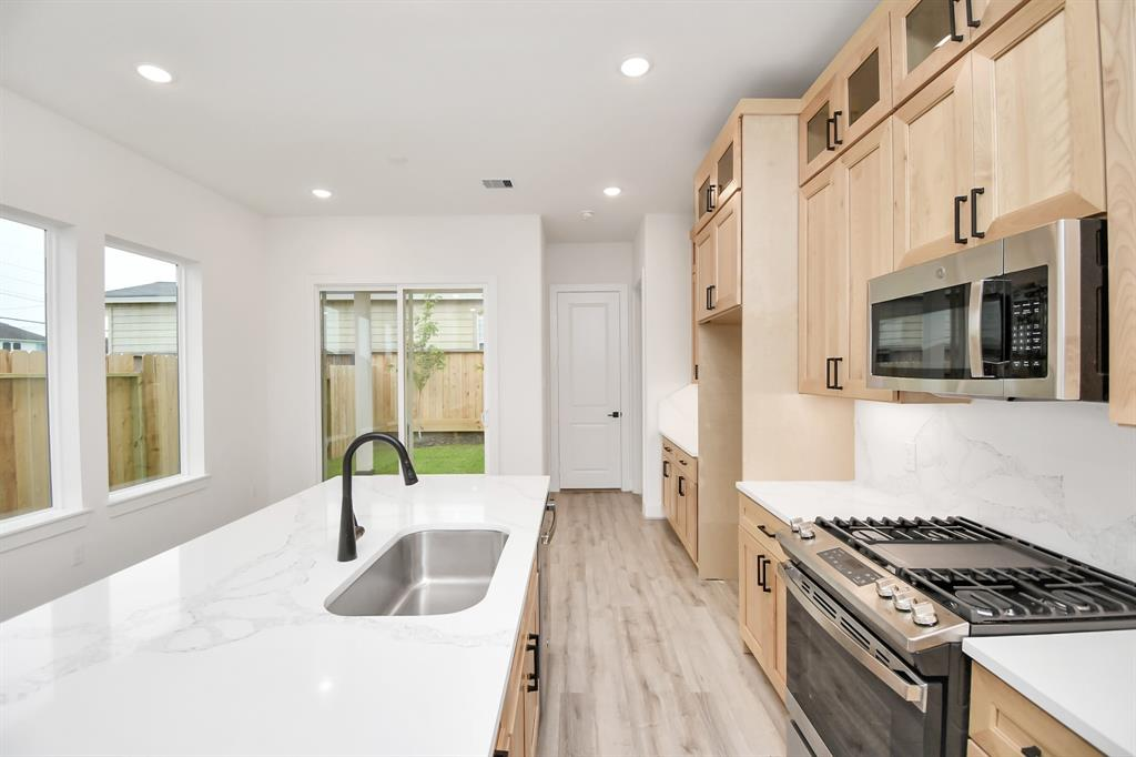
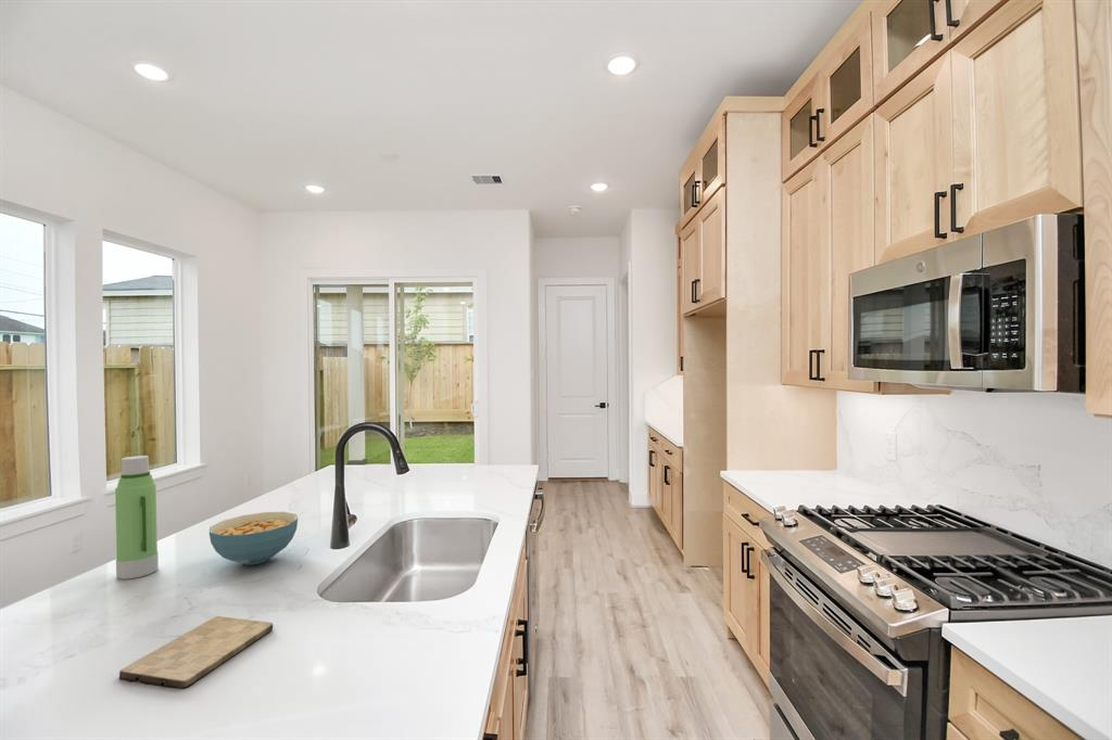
+ water bottle [114,455,160,580]
+ cutting board [118,615,274,689]
+ cereal bowl [208,511,299,566]
